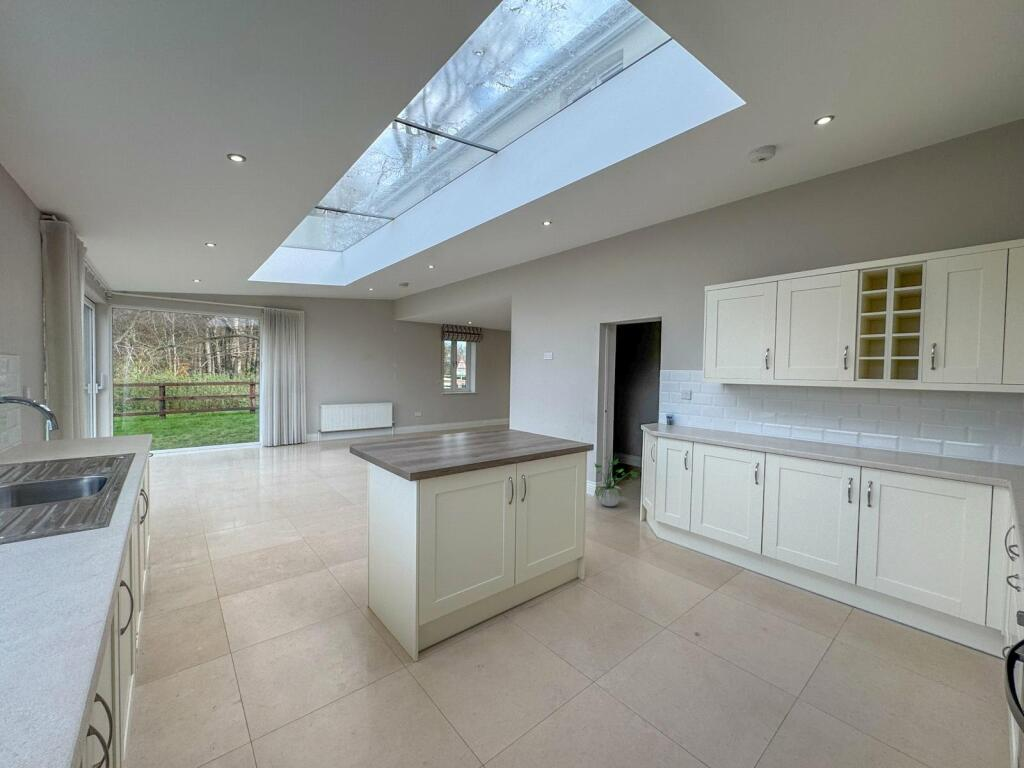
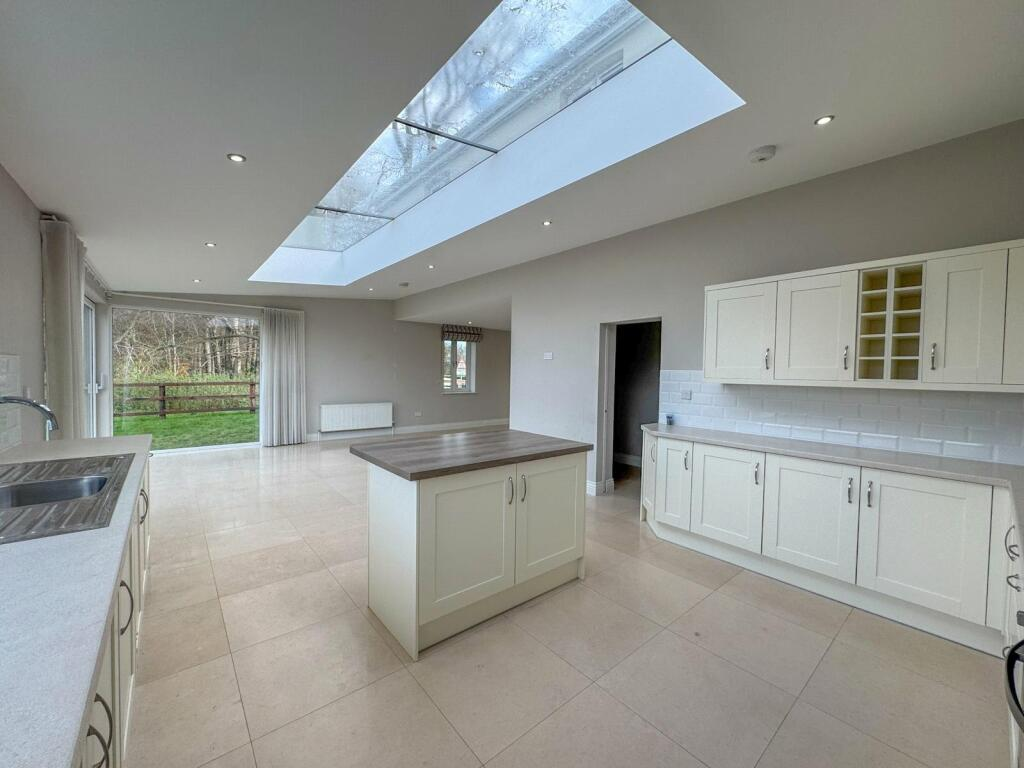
- potted plant [593,449,642,507]
